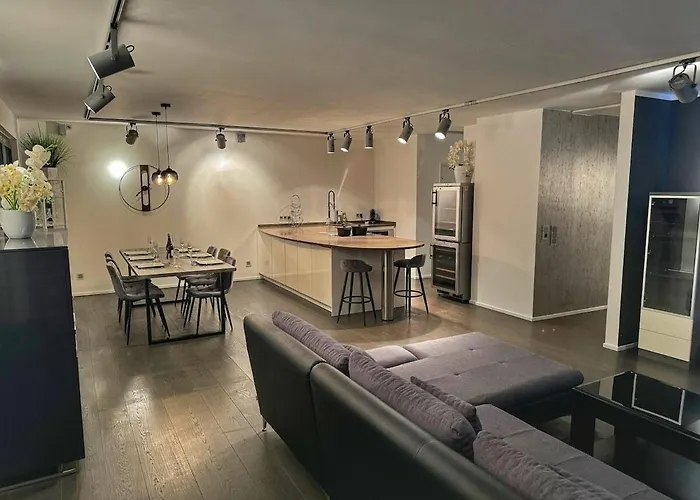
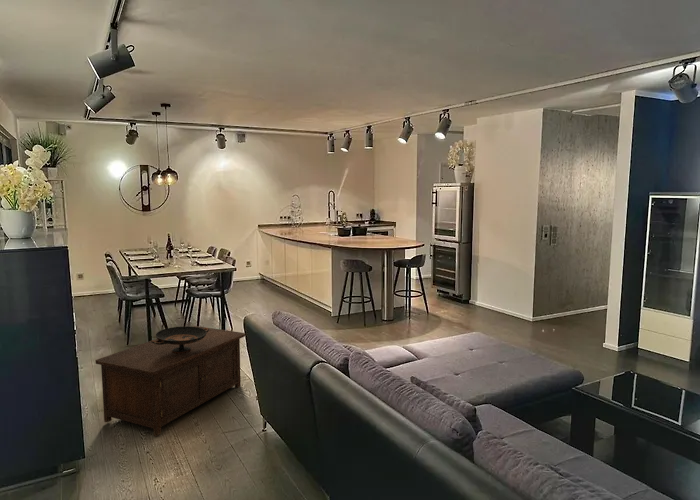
+ decorative bowl [151,325,209,353]
+ cabinet [95,325,246,437]
